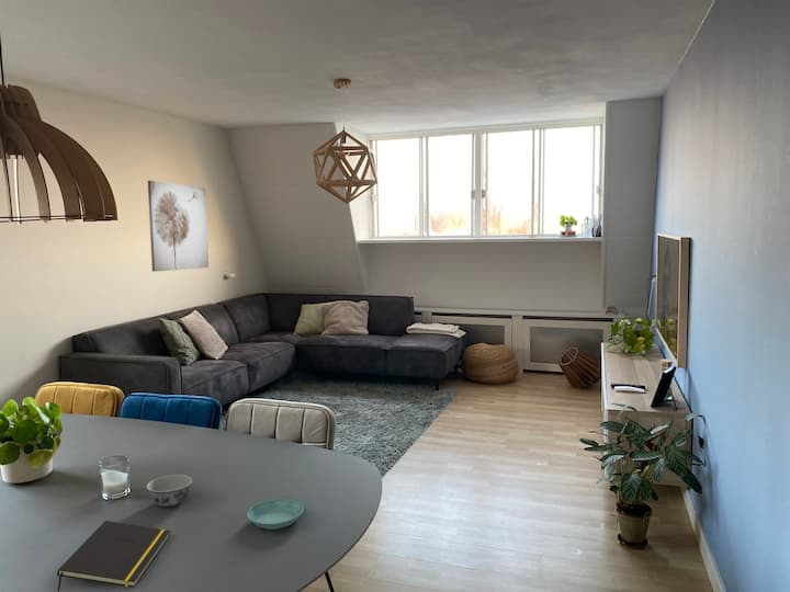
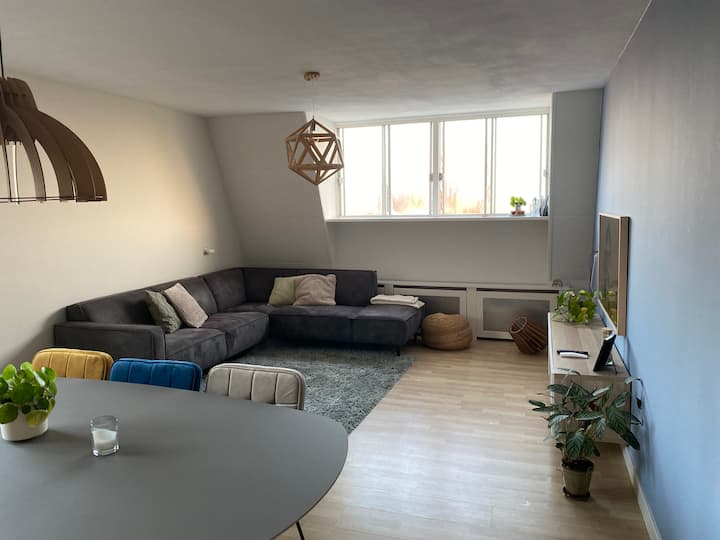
- notepad [56,520,171,592]
- saucer [246,499,305,531]
- bowl [146,474,193,508]
- wall art [147,180,210,273]
